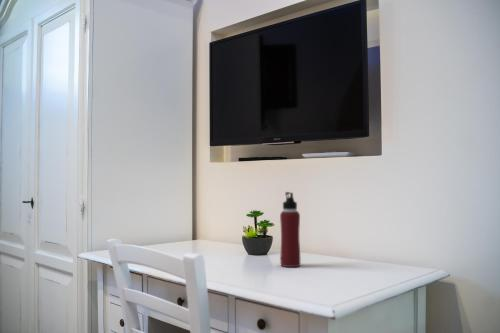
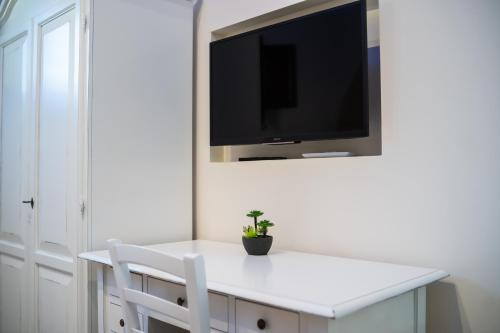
- water bottle [279,191,301,268]
